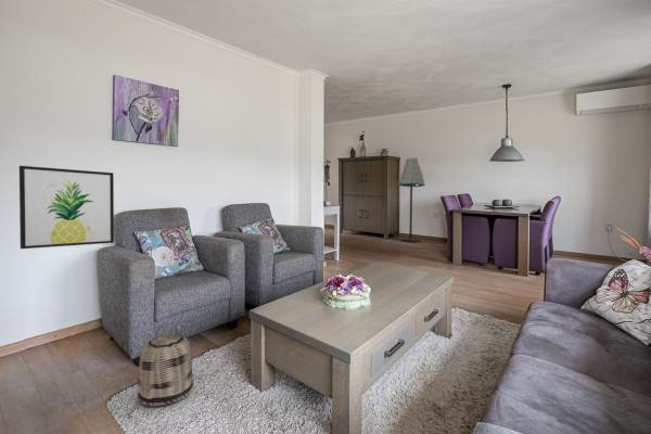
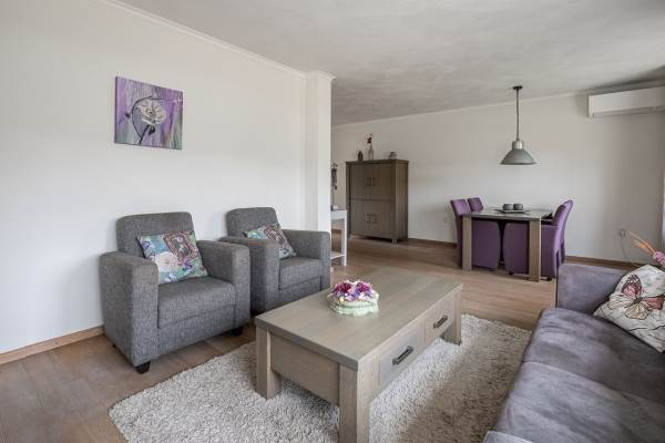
- basket [137,322,195,408]
- floor lamp [397,156,426,243]
- wall art [18,165,115,250]
